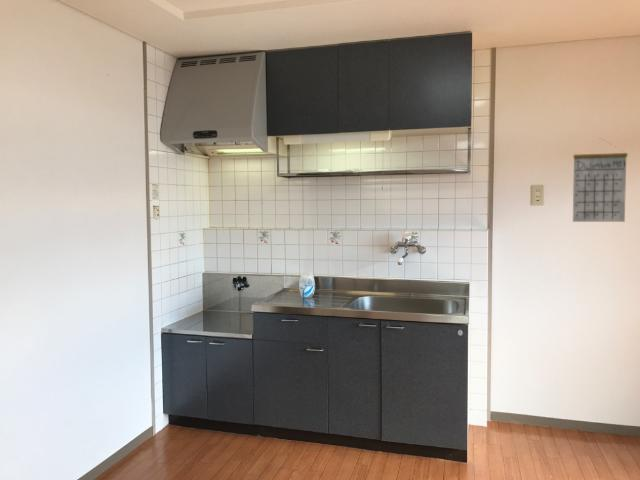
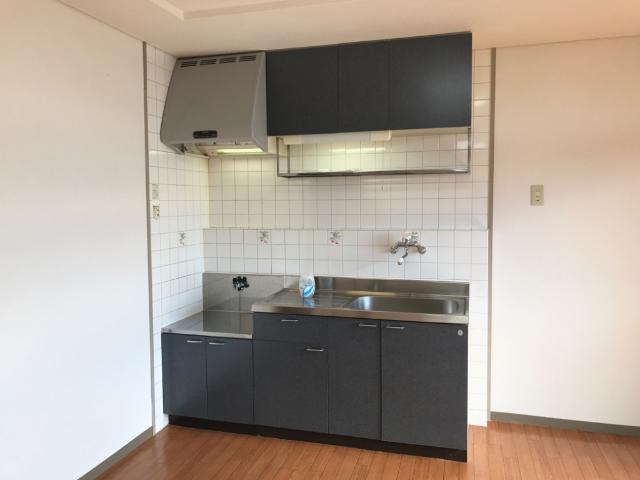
- calendar [572,137,629,223]
